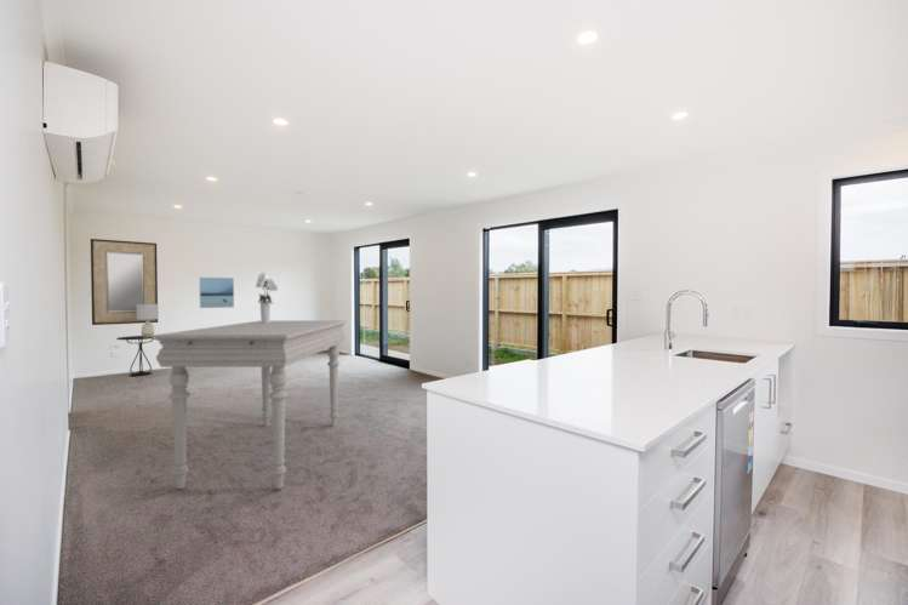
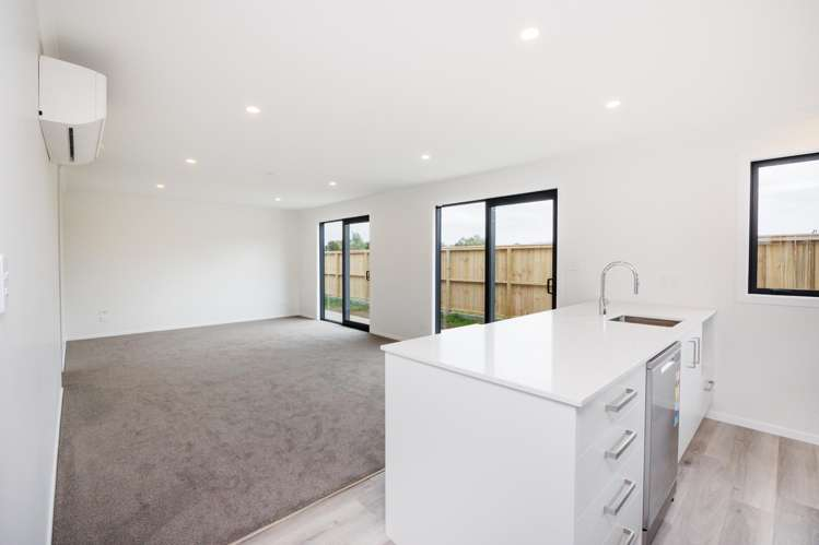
- bouquet [255,272,279,324]
- home mirror [90,238,159,326]
- dining table [152,319,348,490]
- side table [115,335,155,377]
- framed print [198,276,235,309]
- lamp [137,303,160,337]
